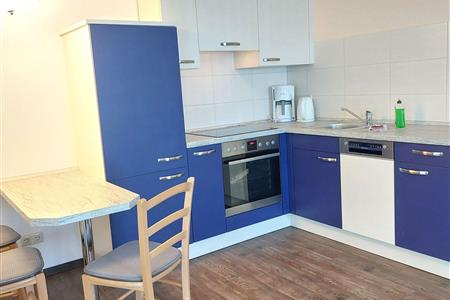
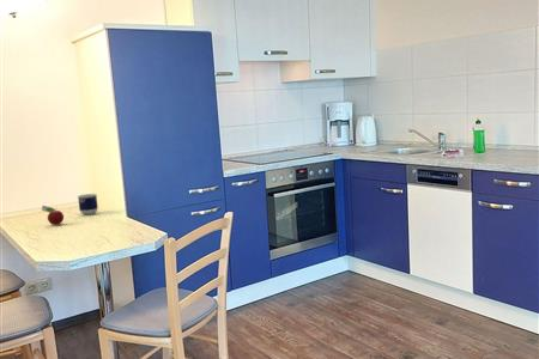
+ cup [77,193,99,217]
+ fruit [41,205,65,226]
